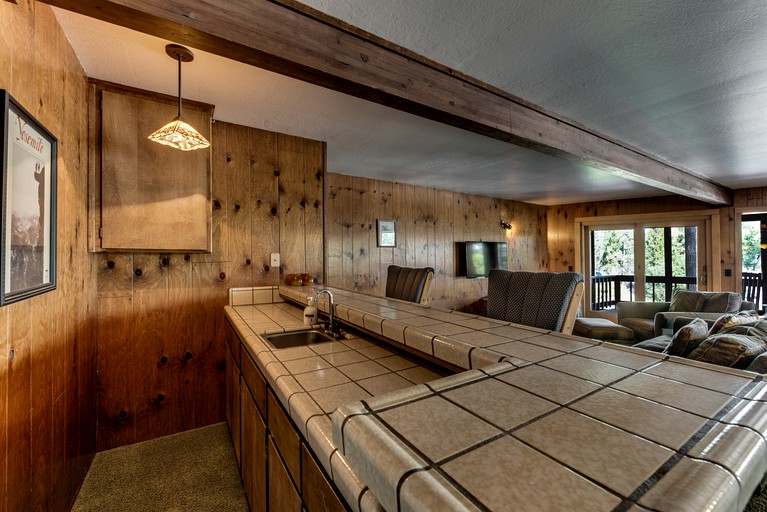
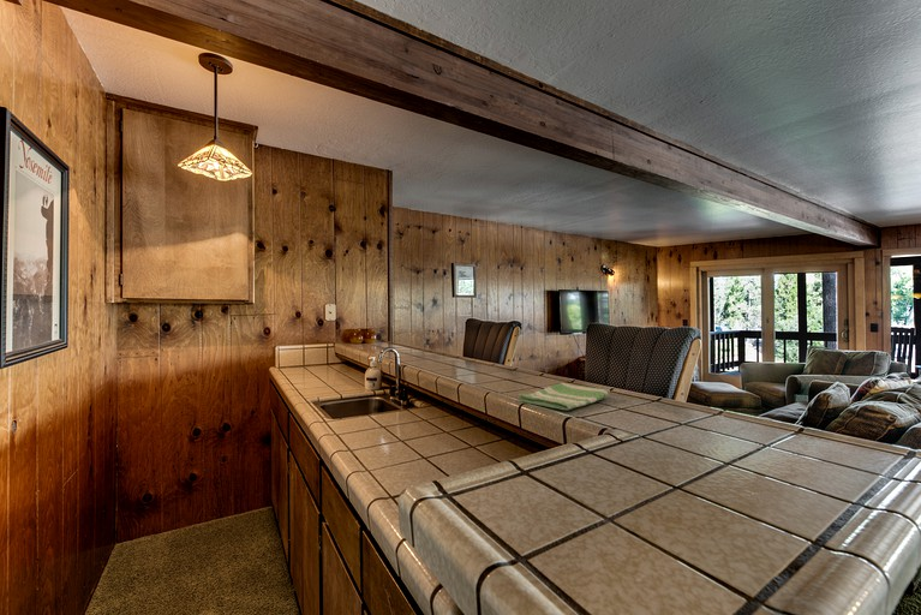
+ dish towel [516,382,611,411]
